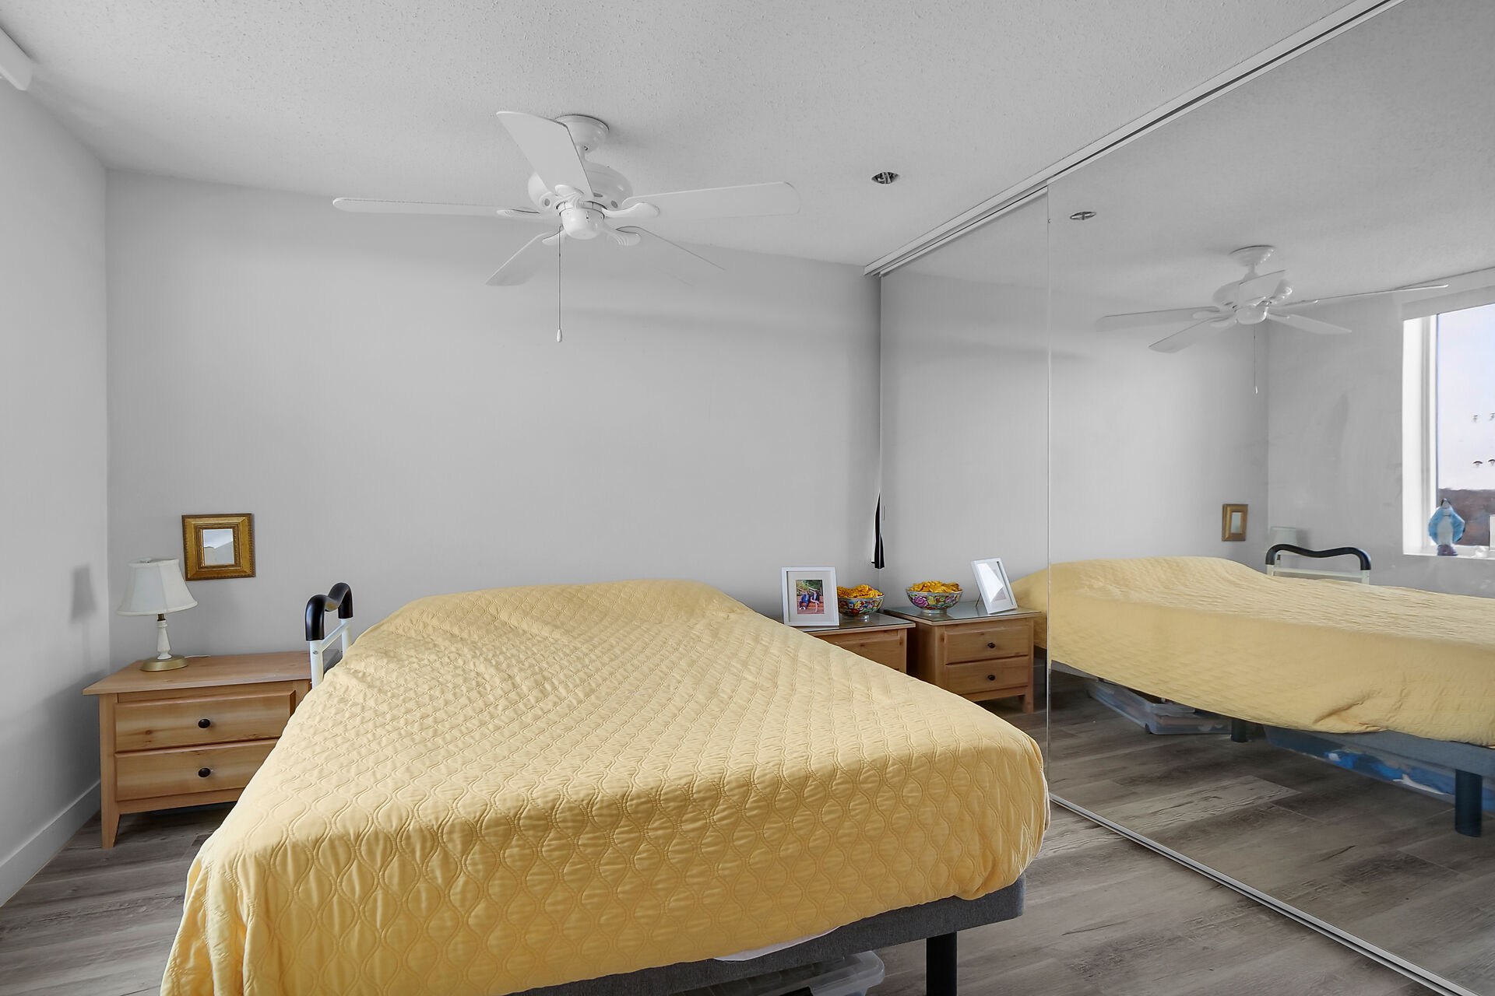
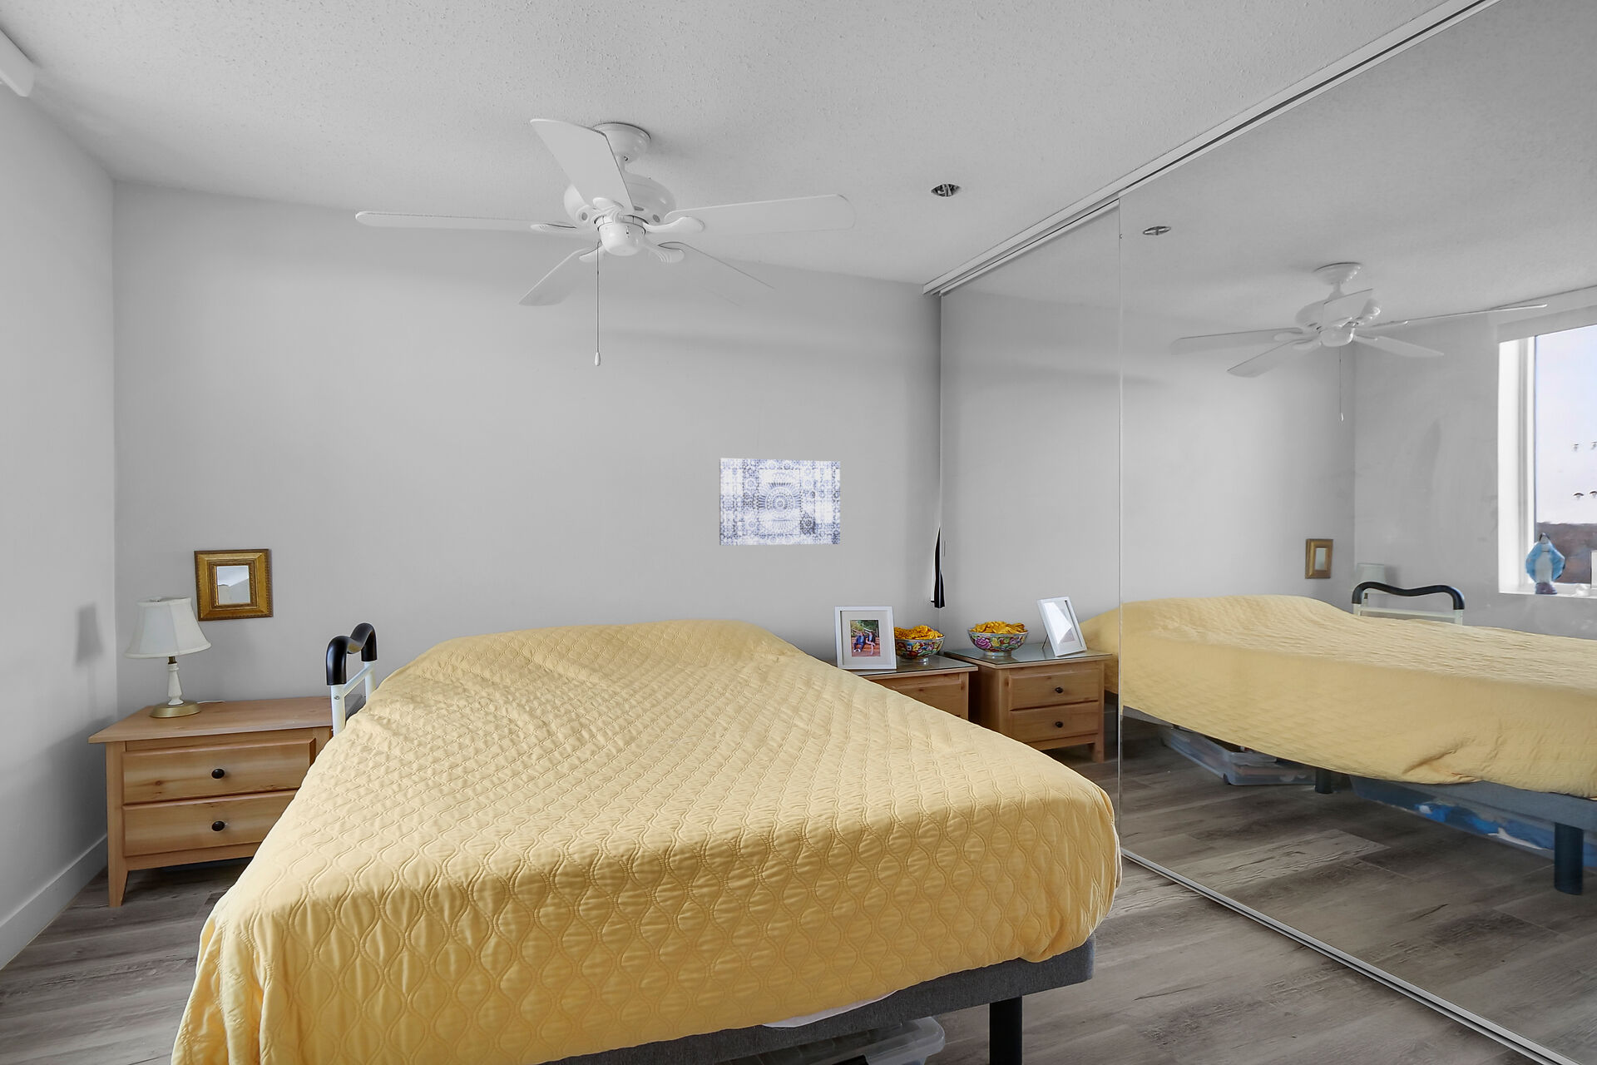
+ wall art [719,458,841,546]
